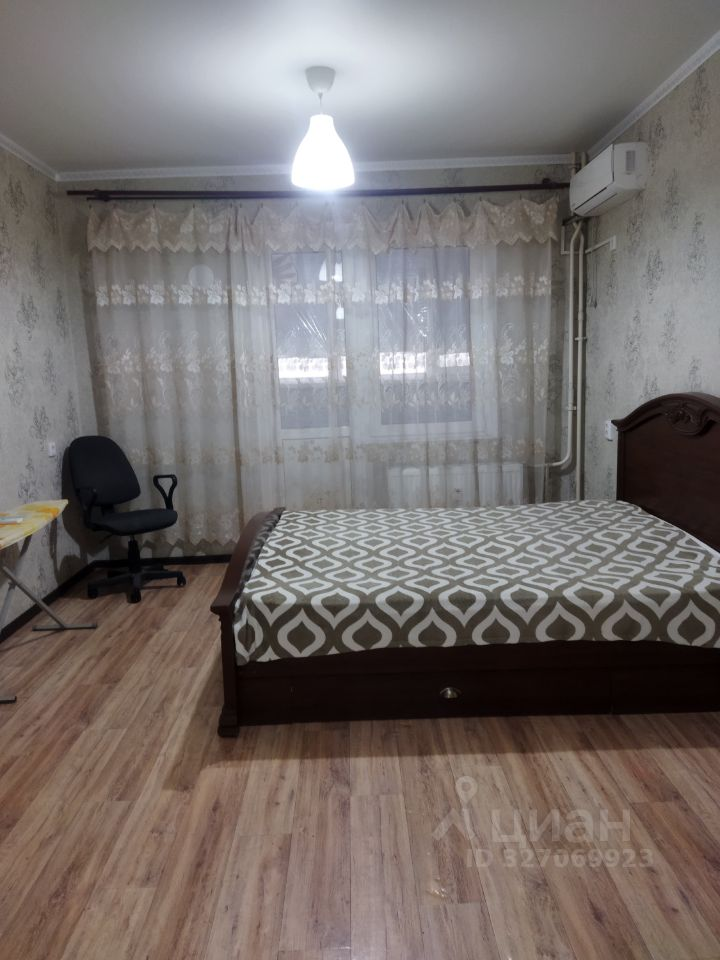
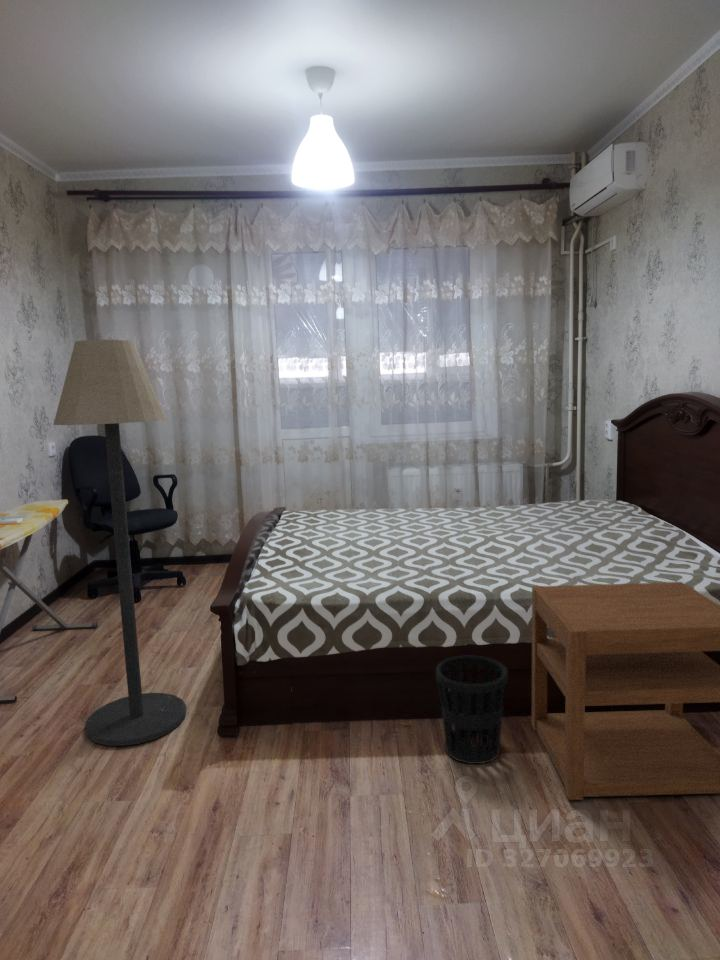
+ wastebasket [435,655,509,765]
+ floor lamp [53,339,187,747]
+ nightstand [531,581,720,801]
